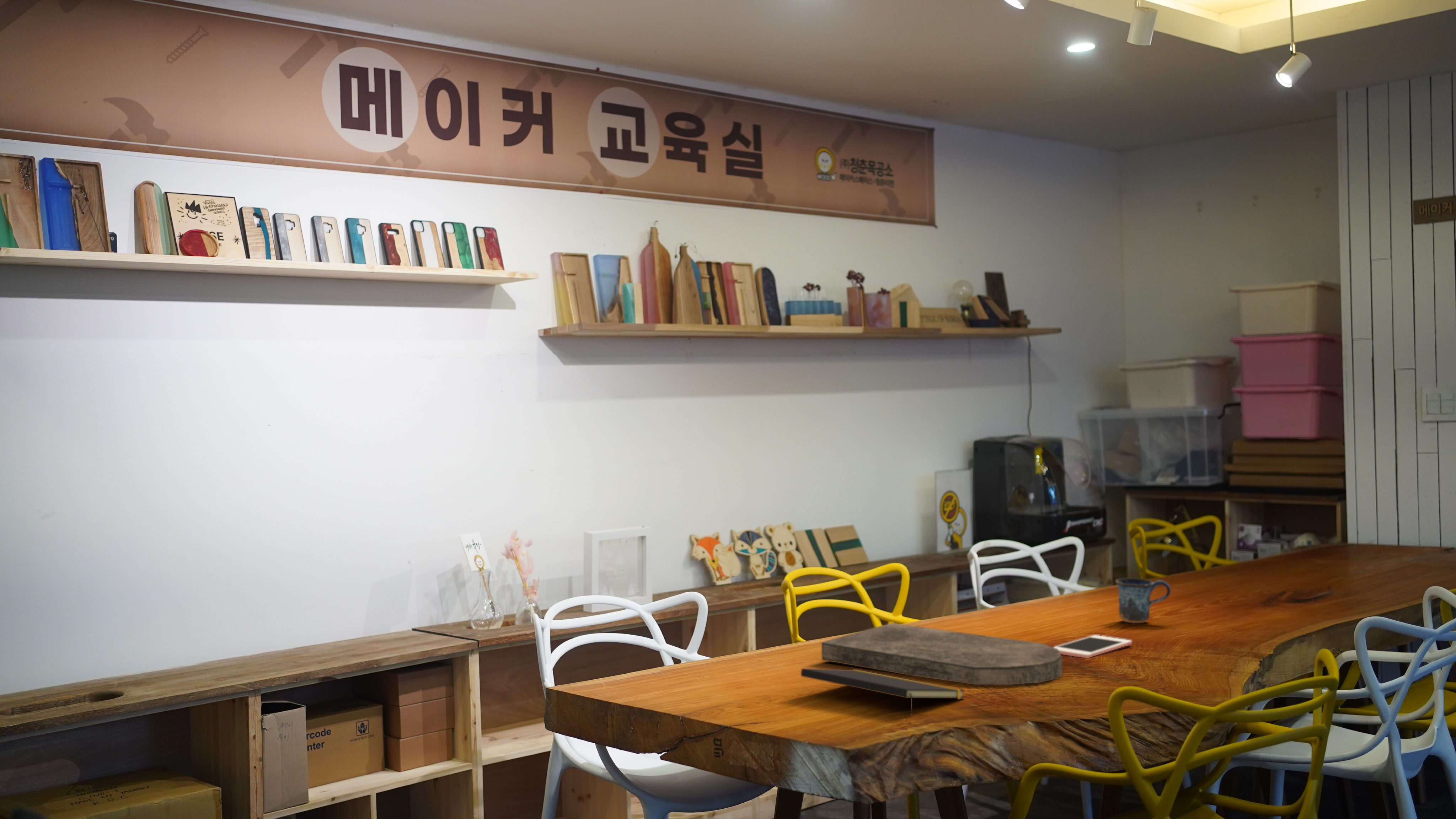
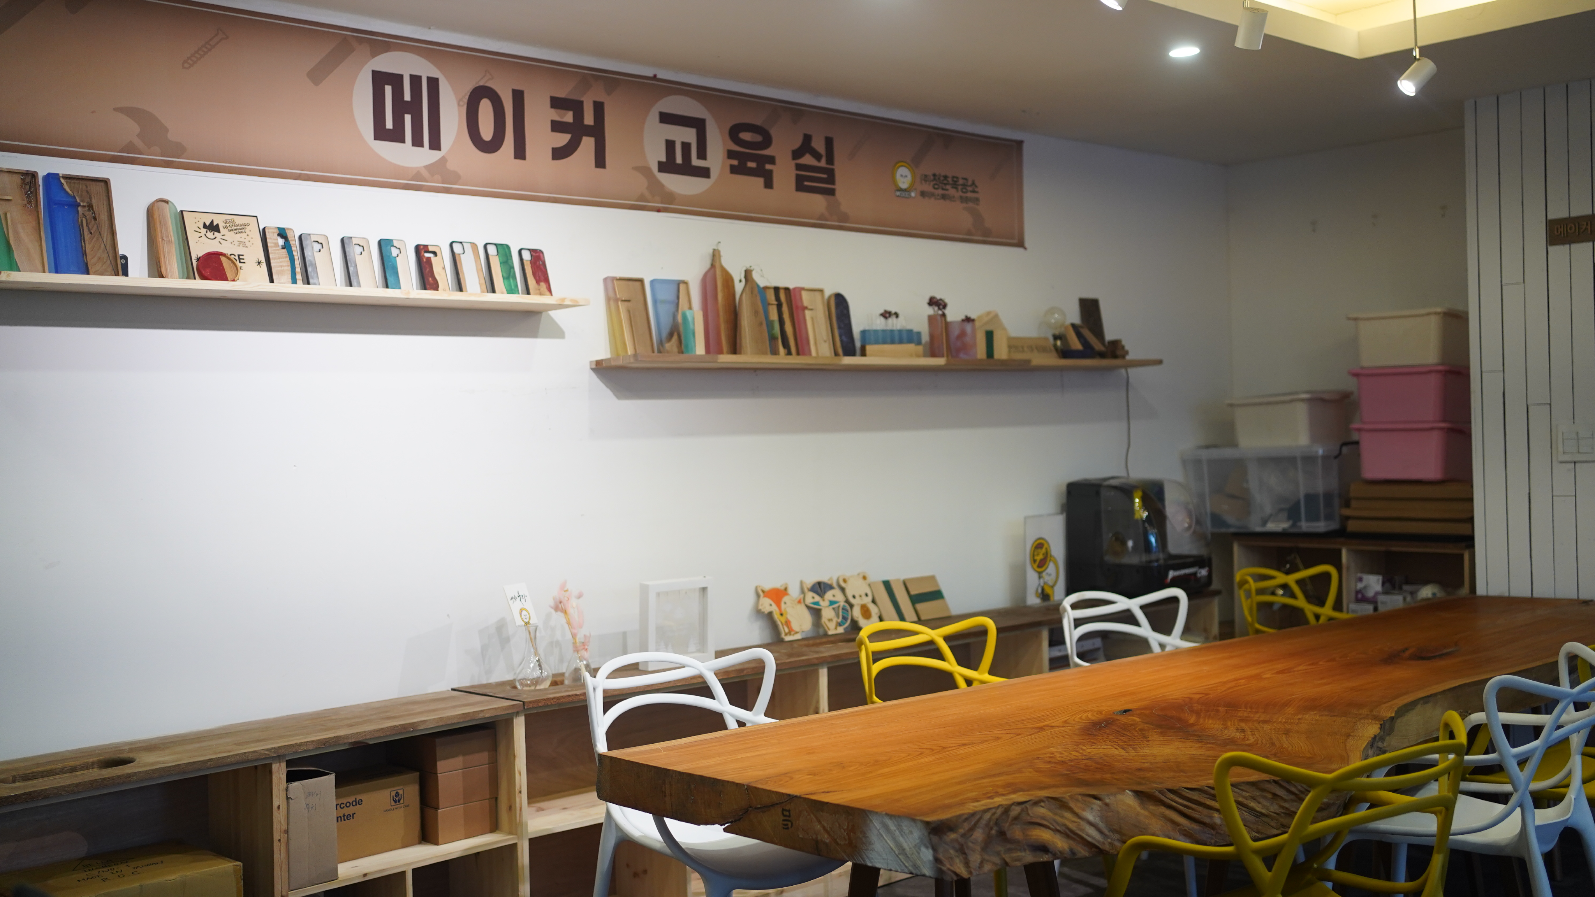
- cell phone [1054,635,1132,658]
- mug [1115,578,1171,623]
- notepad [801,668,965,717]
- cutting board [821,623,1062,685]
